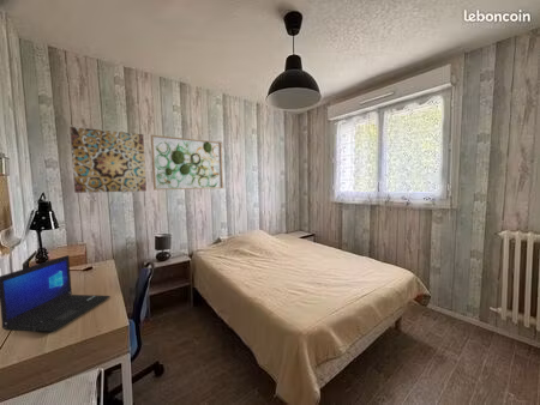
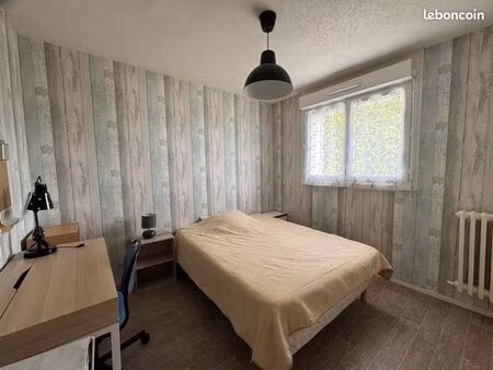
- wall art [150,134,224,191]
- wall art [68,126,148,194]
- laptop [0,254,112,333]
